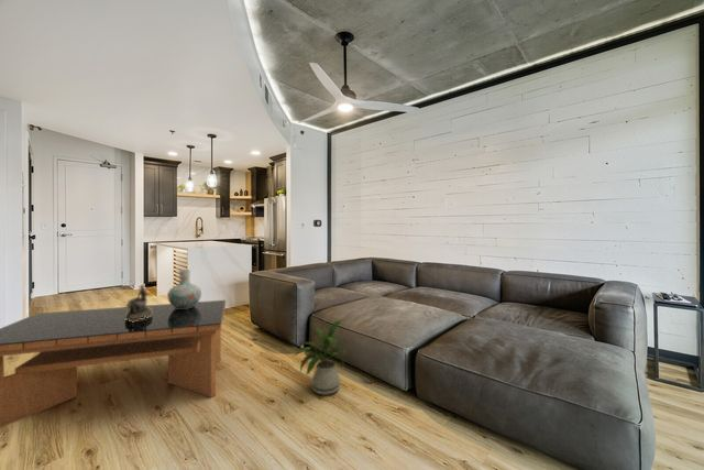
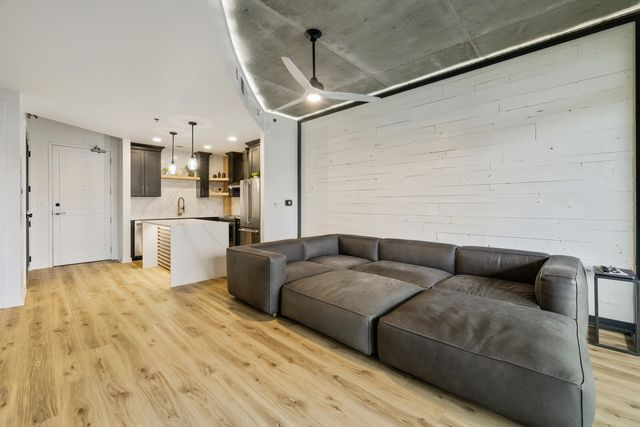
- house plant [293,318,350,396]
- vase [166,269,202,309]
- coffee table [0,299,227,428]
- decorative bowl [124,284,153,323]
